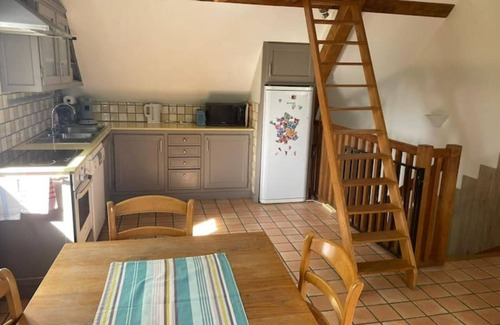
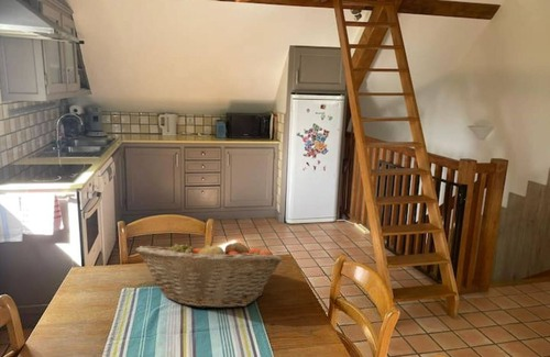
+ fruit basket [134,236,284,310]
